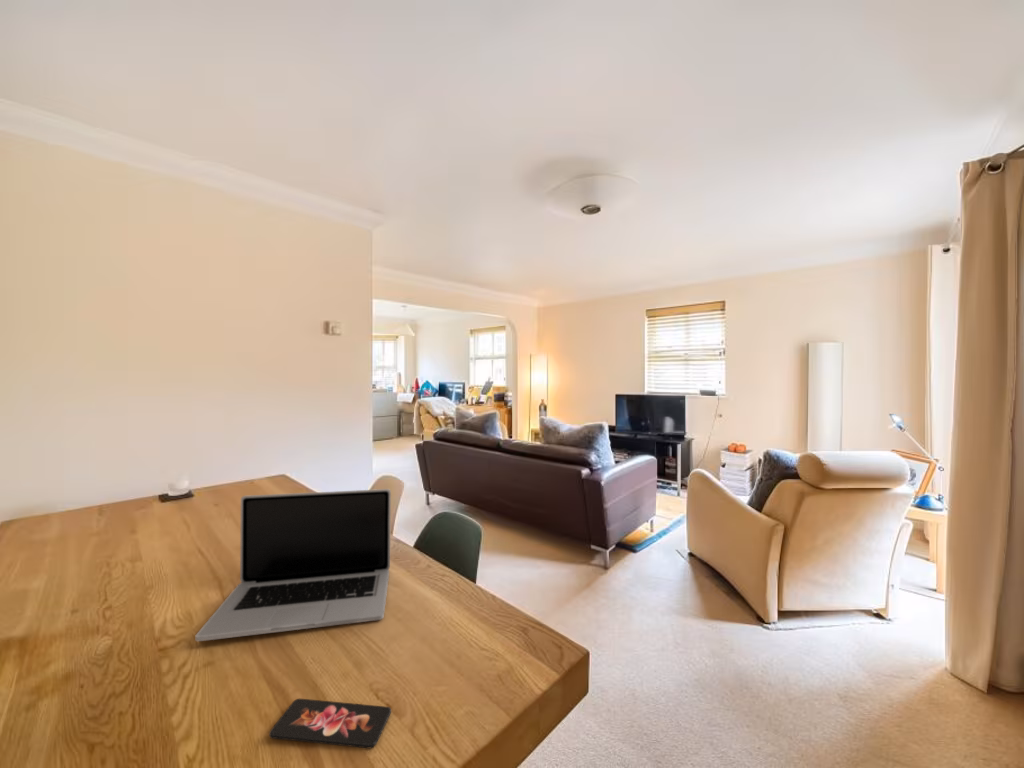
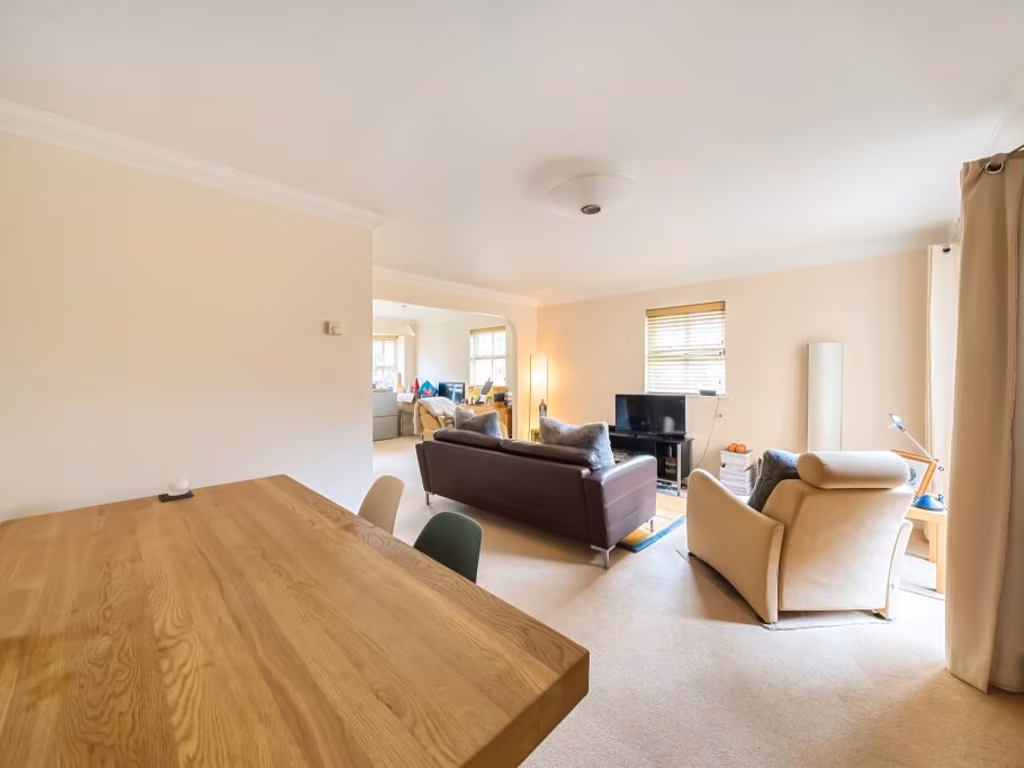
- smartphone [268,698,392,749]
- laptop [194,488,392,642]
